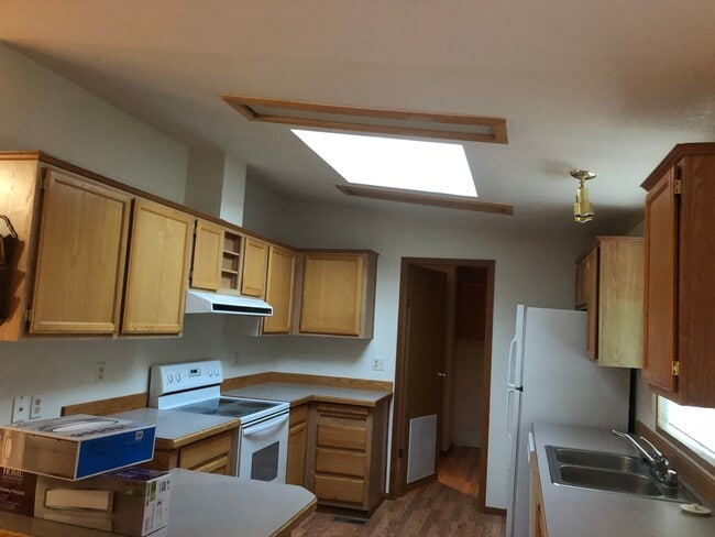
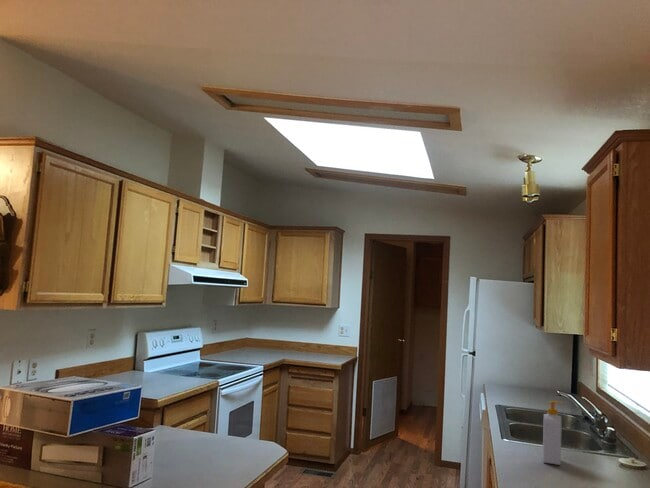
+ soap bottle [542,400,564,466]
